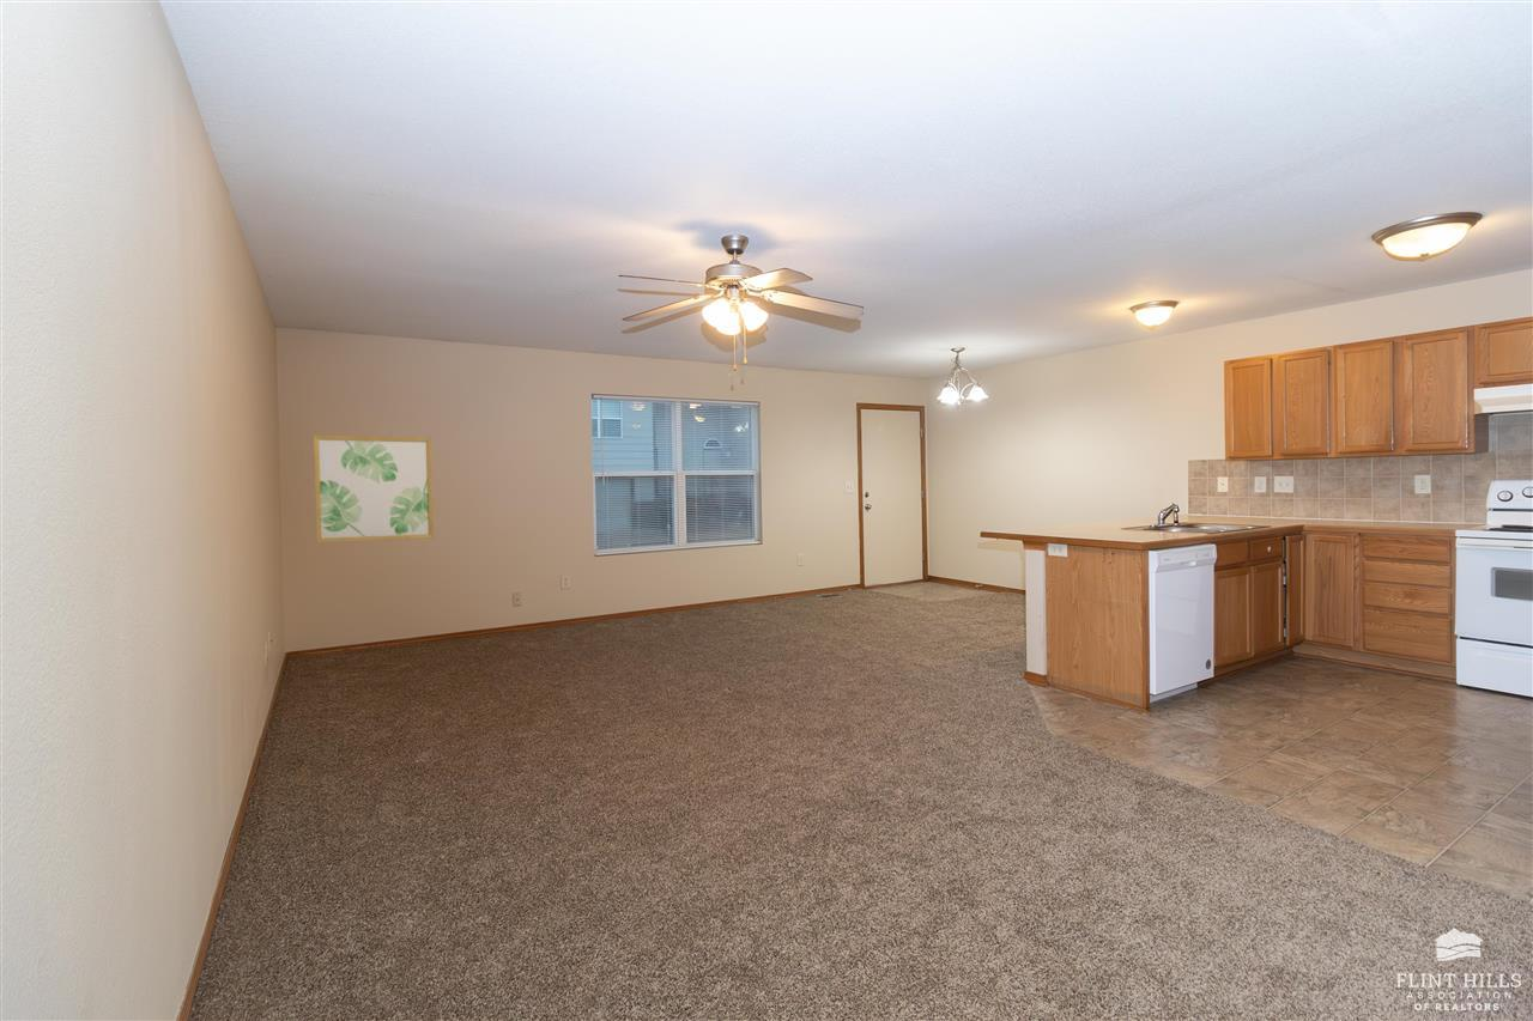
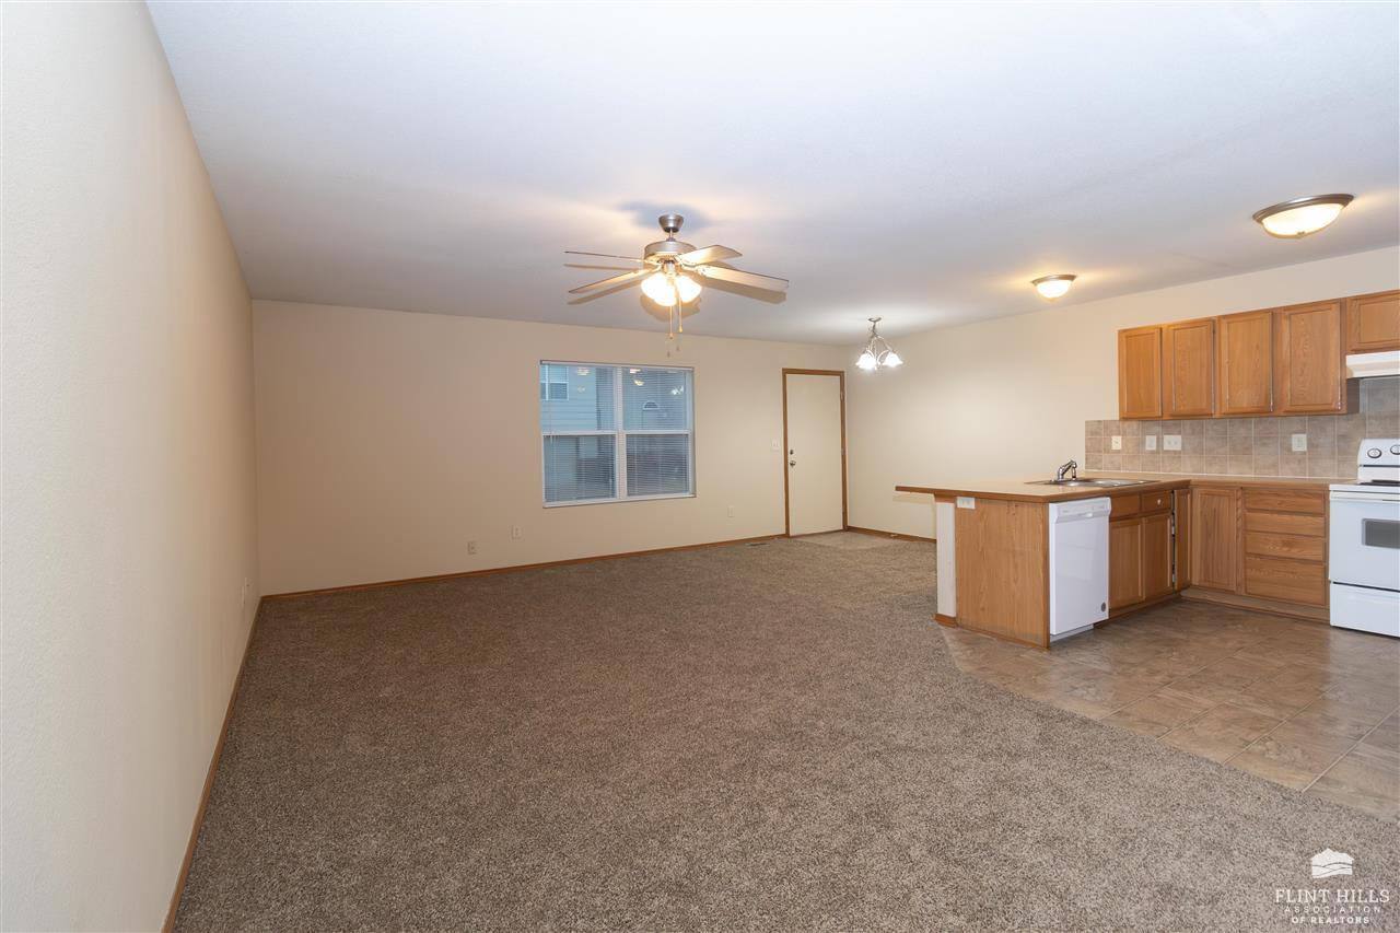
- wall art [313,434,435,543]
